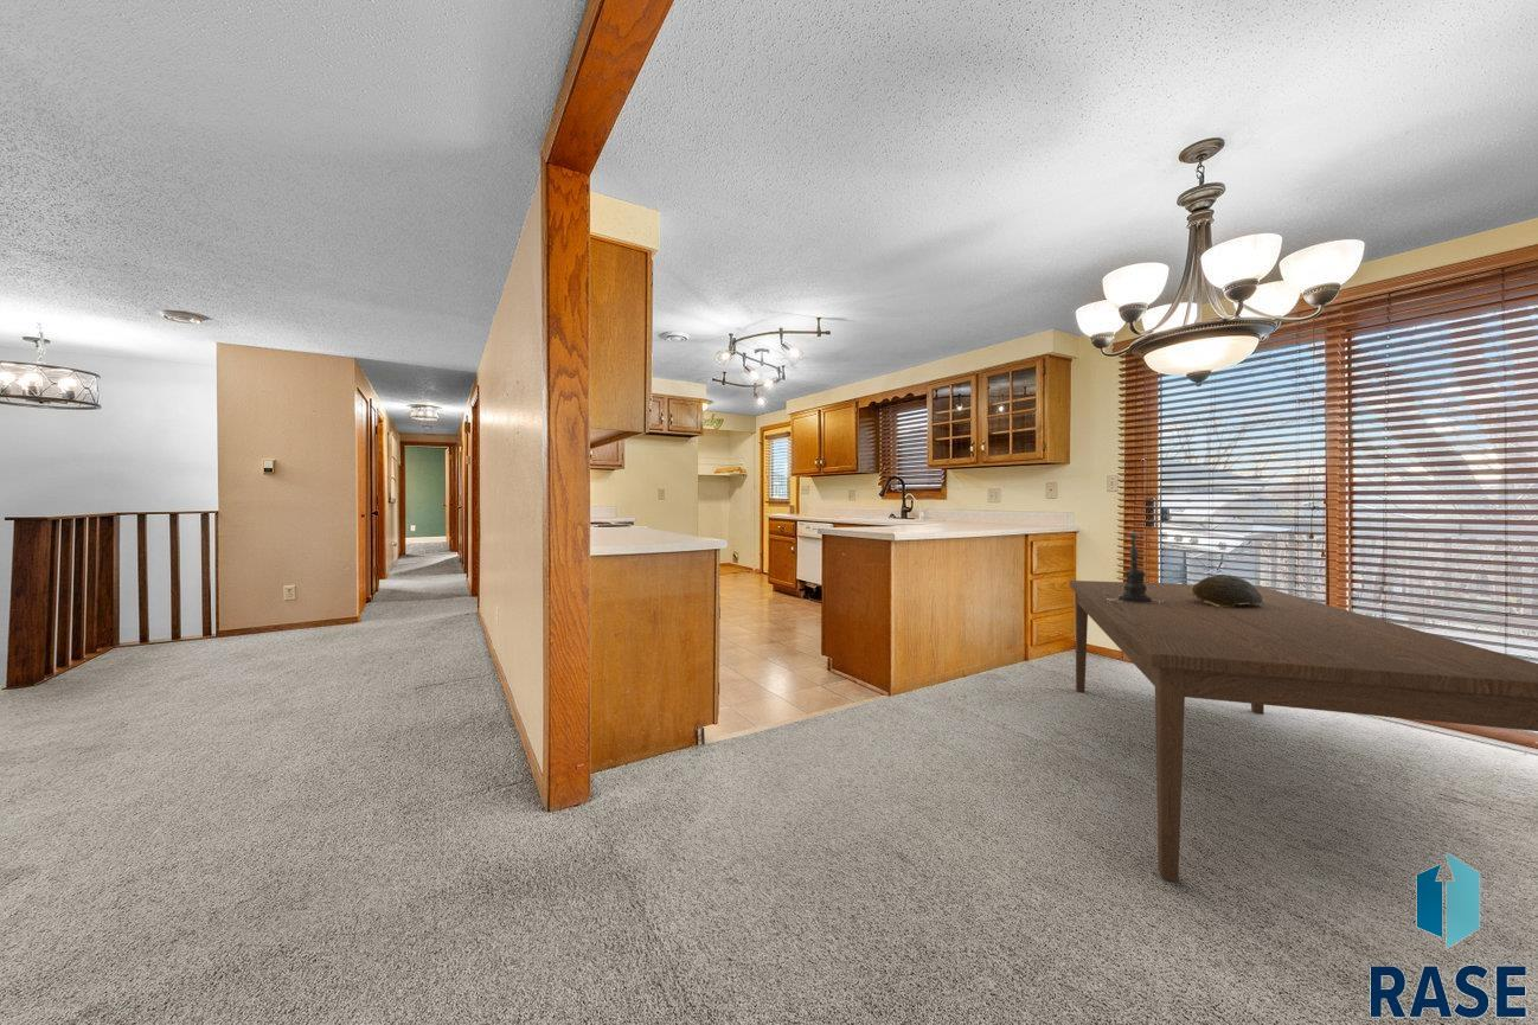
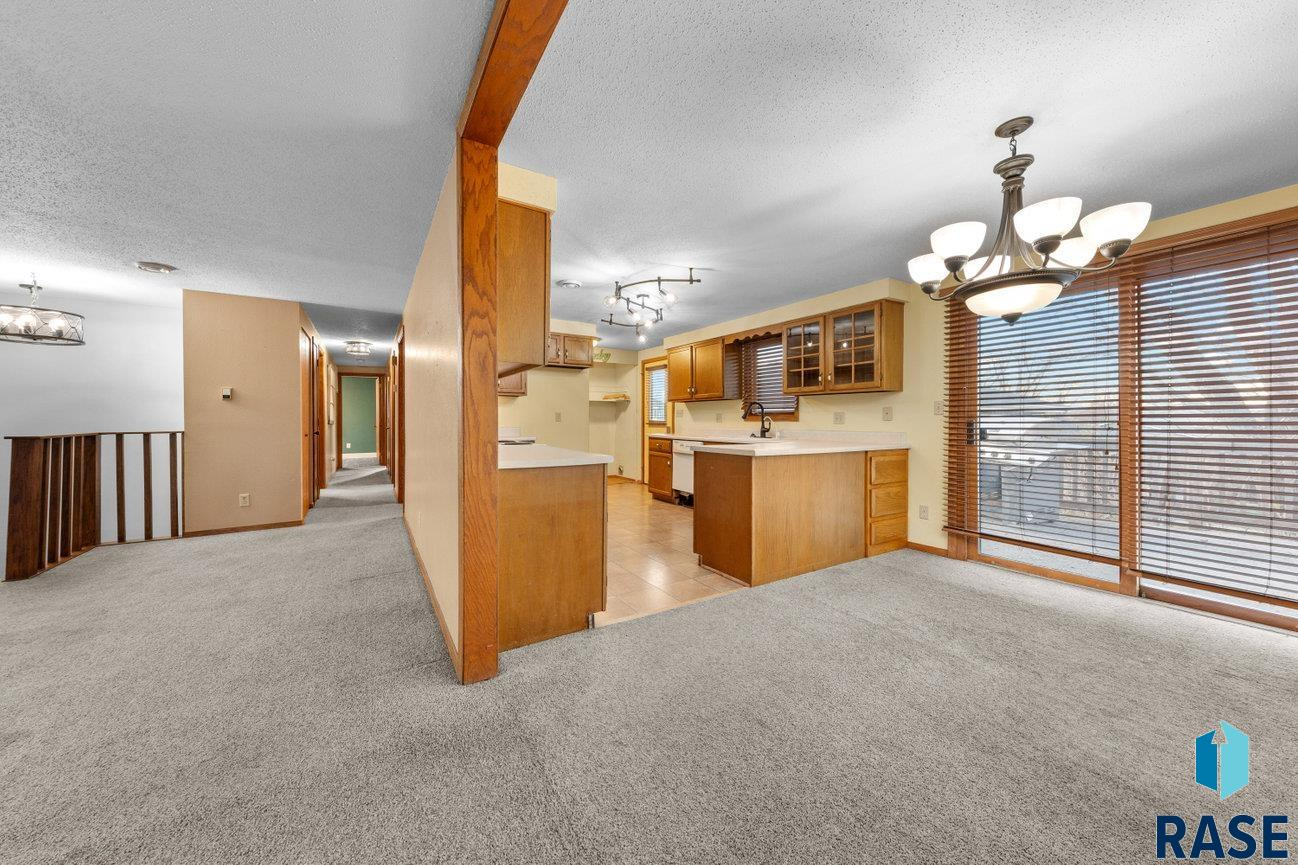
- candle holder [1107,521,1164,604]
- dining table [1069,579,1538,883]
- decorative bowl [1191,574,1263,608]
